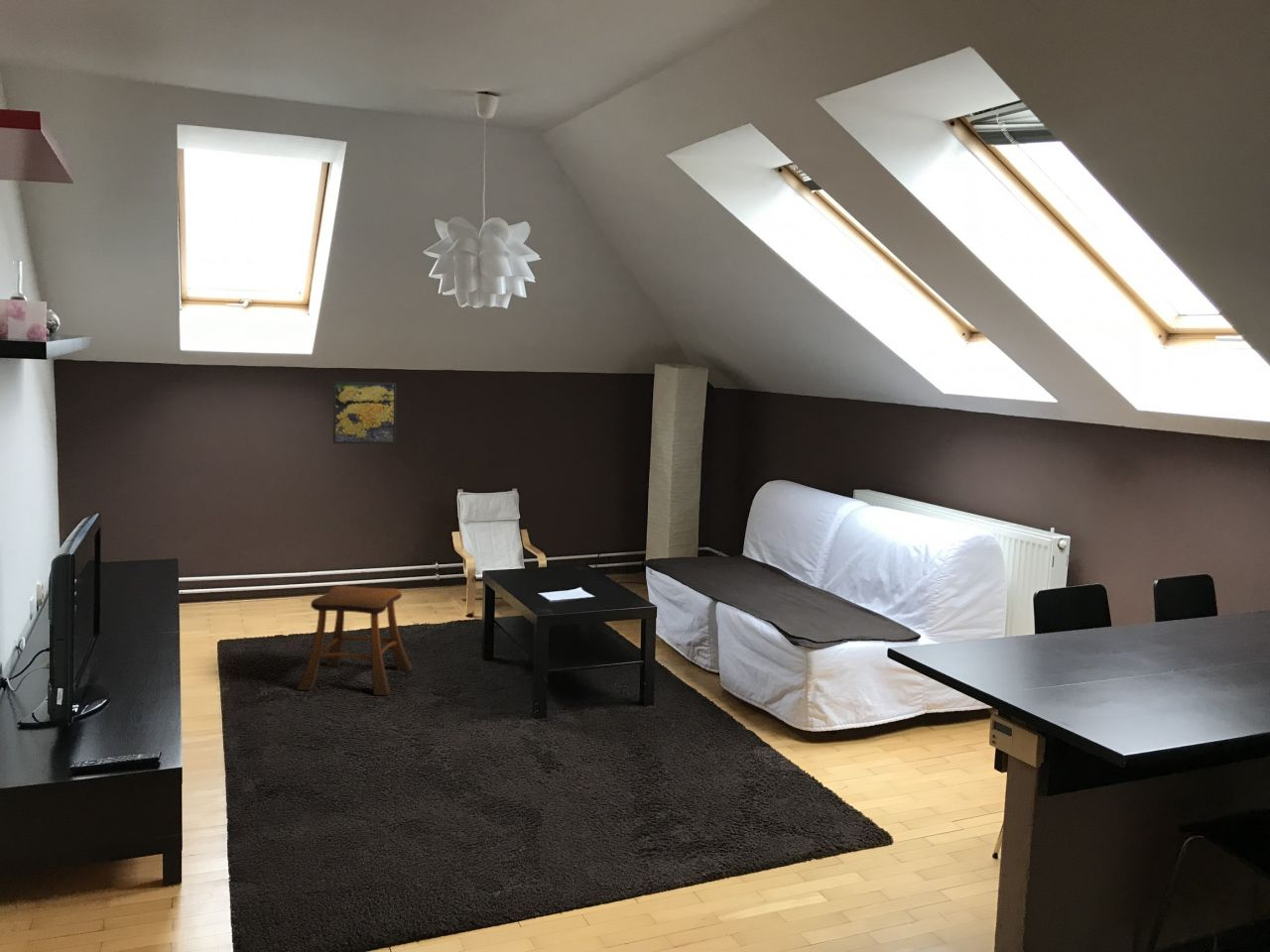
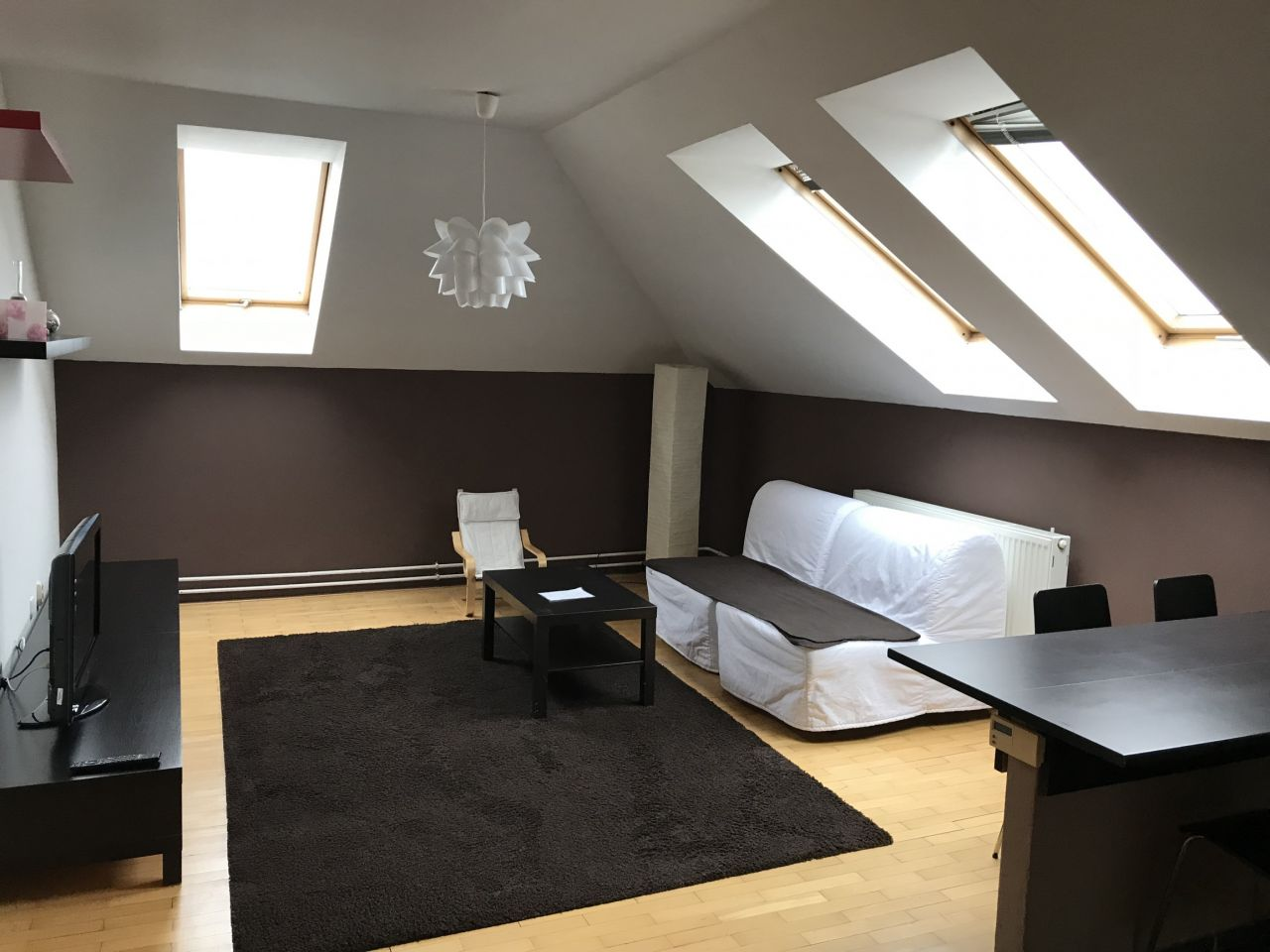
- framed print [332,381,398,444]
- stool [295,584,414,696]
